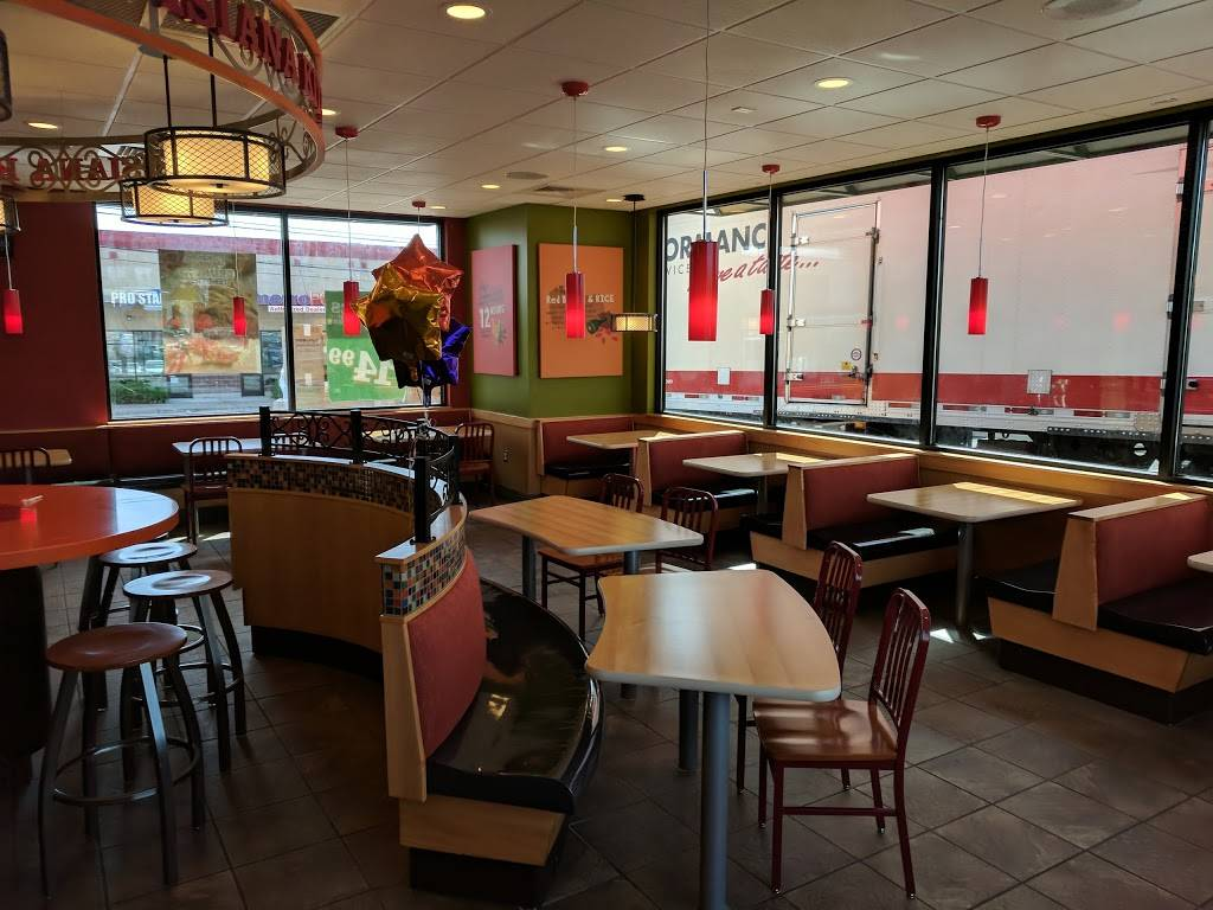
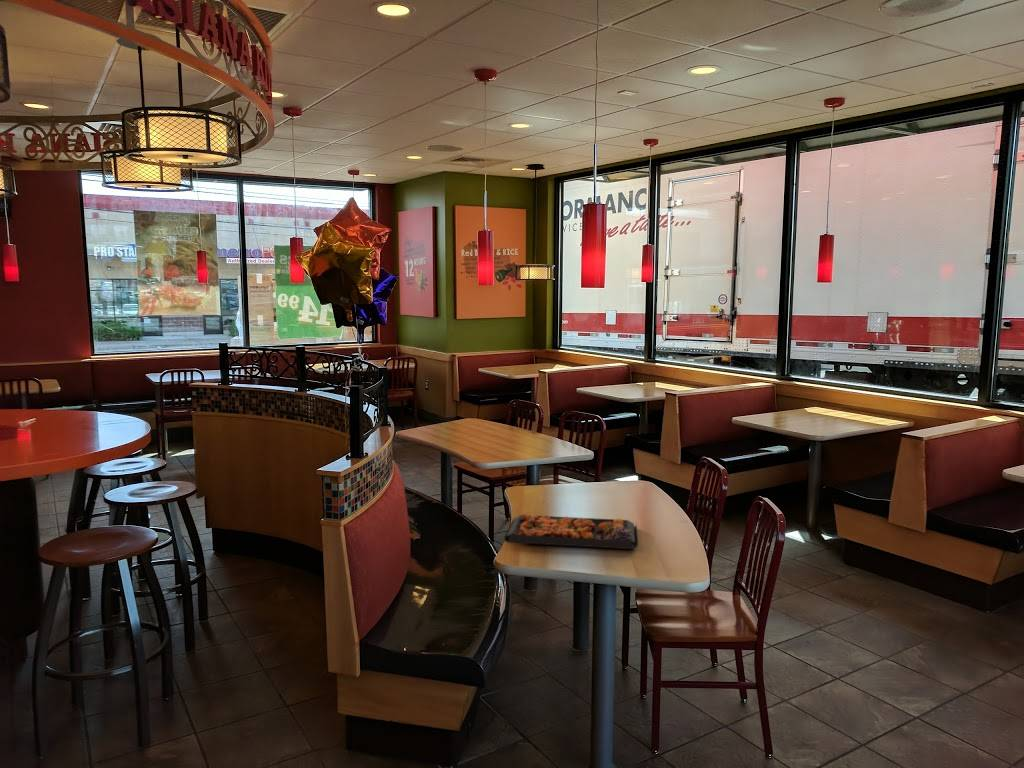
+ food tray [504,513,639,550]
